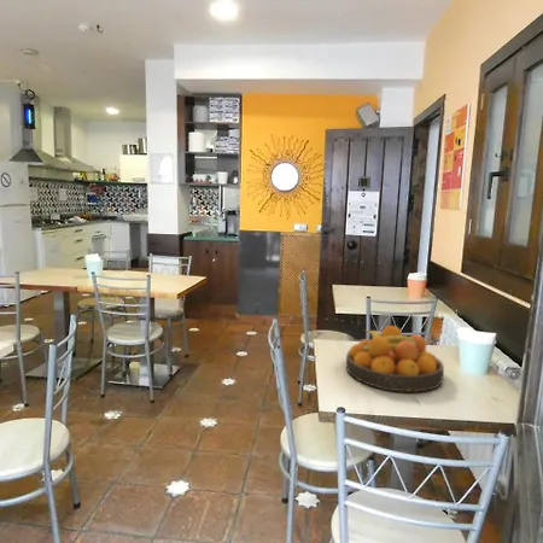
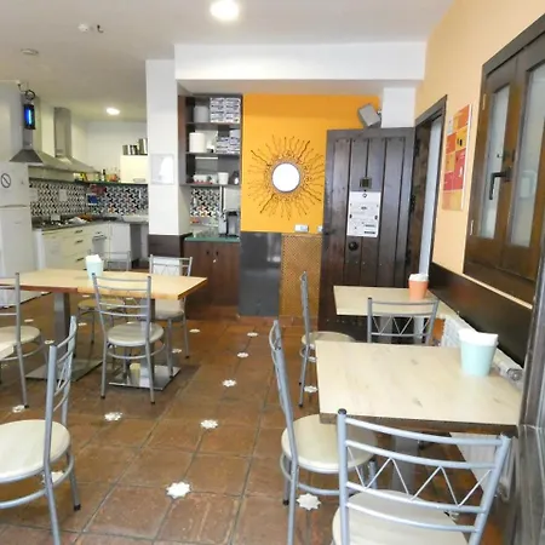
- fruit bowl [345,325,445,393]
